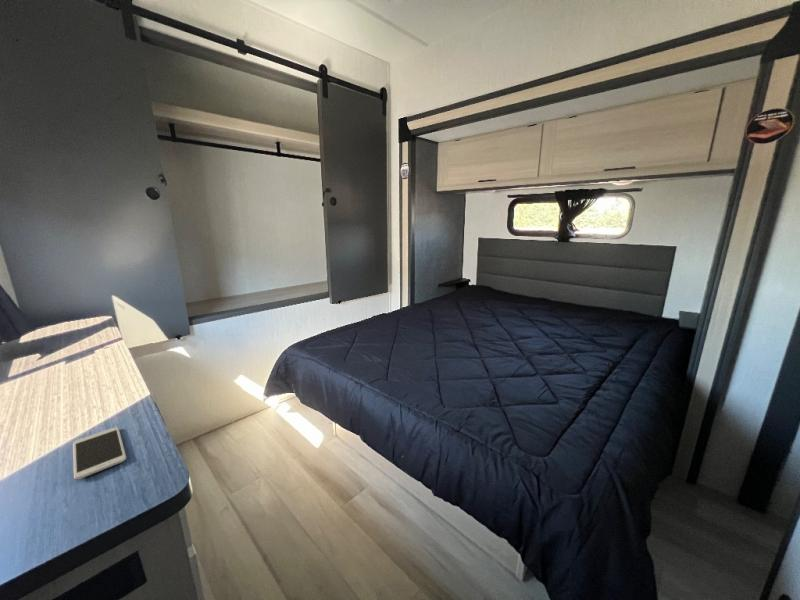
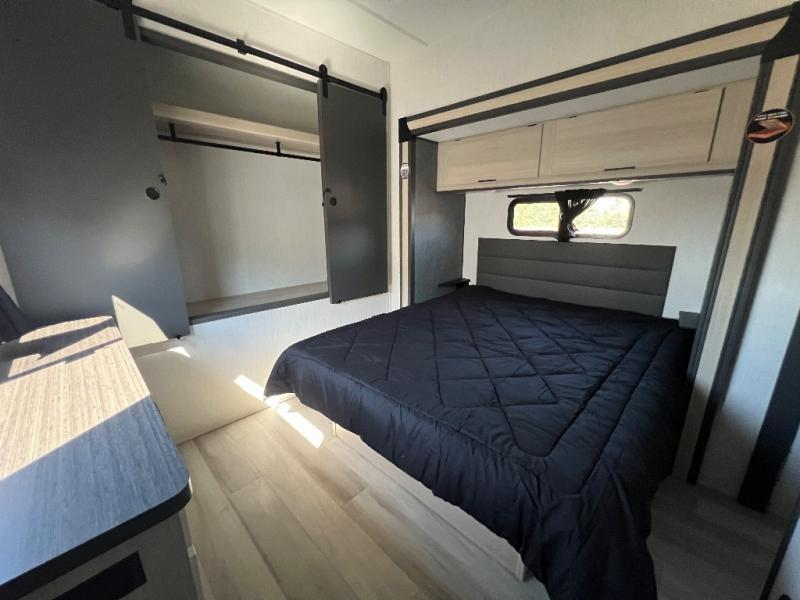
- smartphone [72,426,127,480]
